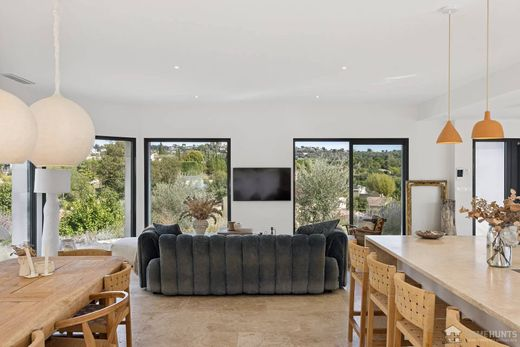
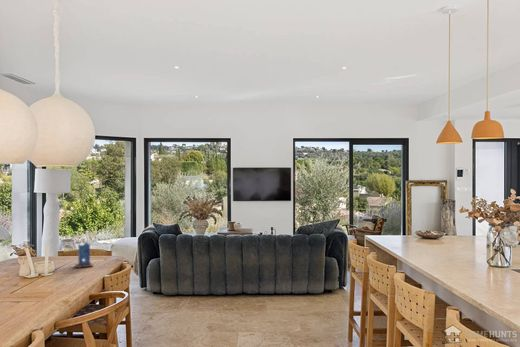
+ candle [74,239,94,269]
